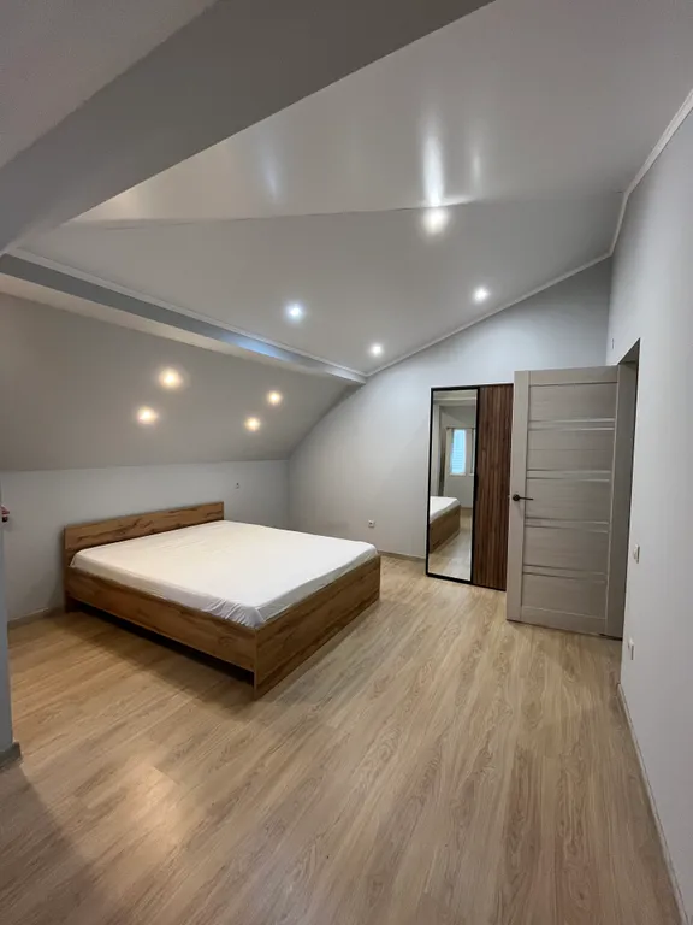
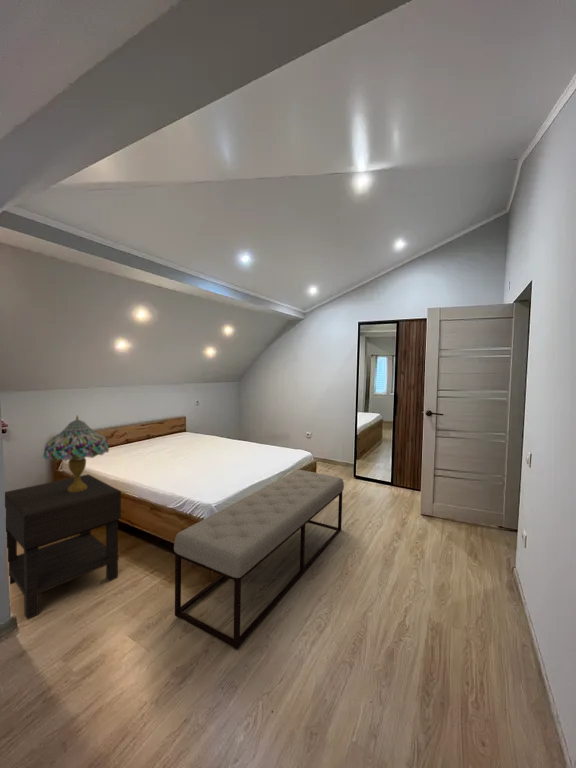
+ bench [173,469,345,650]
+ table lamp [42,414,110,492]
+ nightstand [4,473,122,620]
